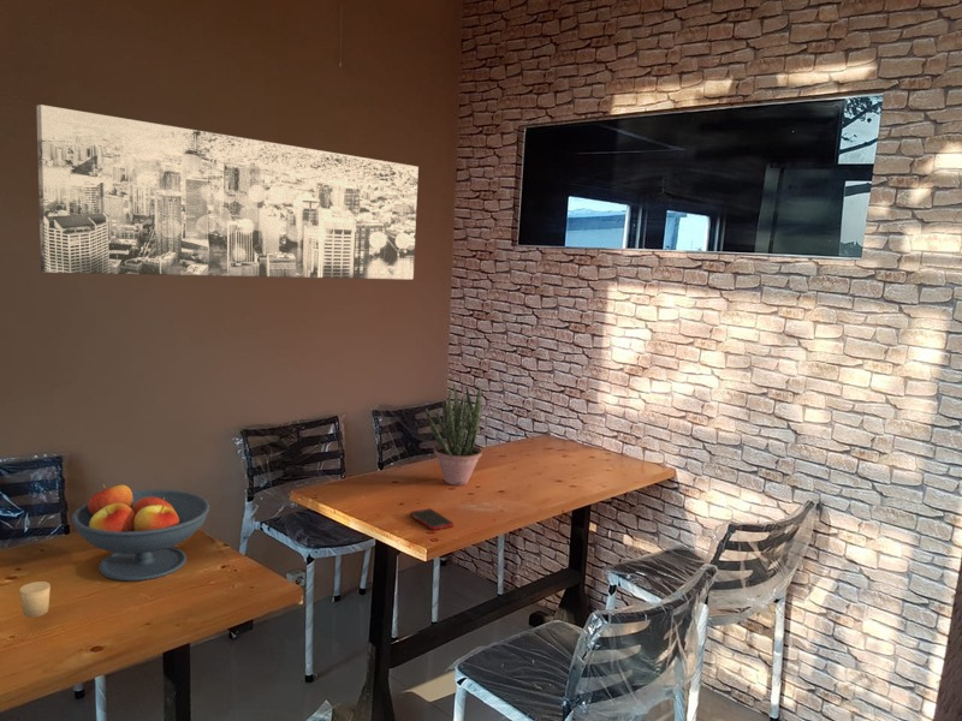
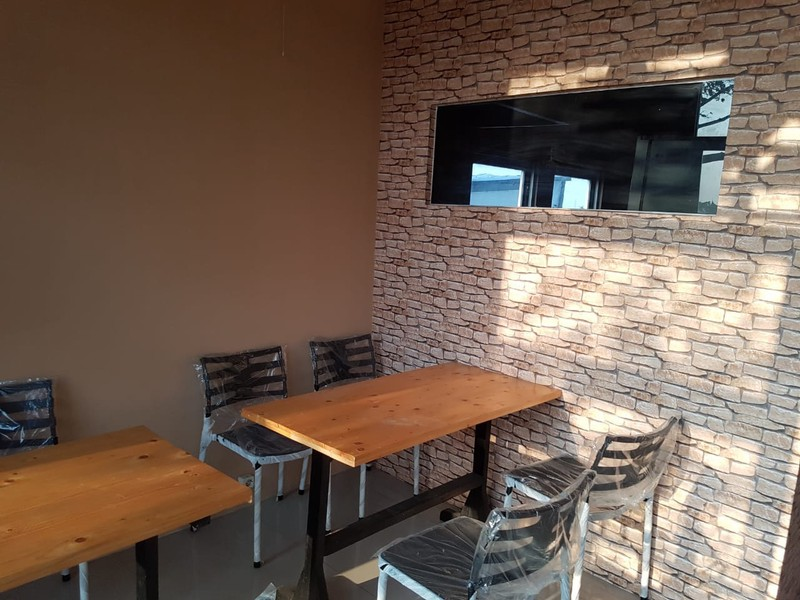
- fruit bowl [71,483,210,582]
- wall art [35,103,420,280]
- potted plant [424,382,483,487]
- cell phone [409,507,455,531]
- candle [19,580,52,619]
